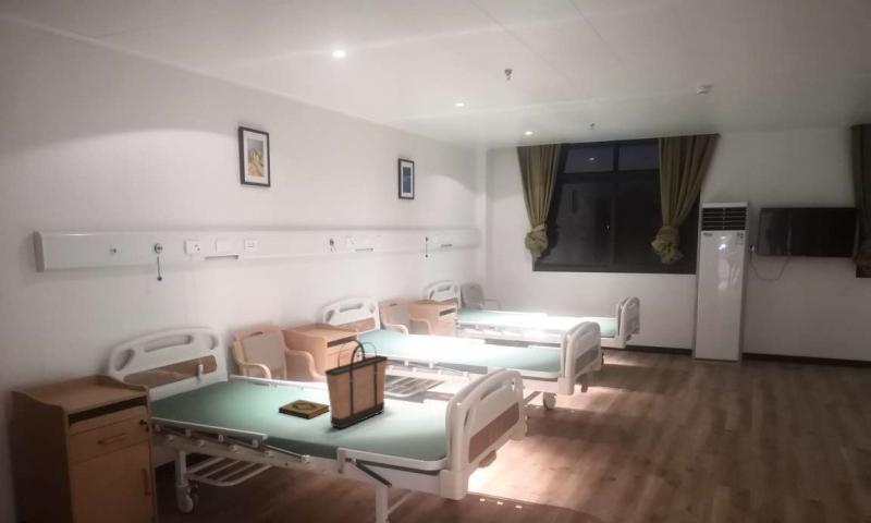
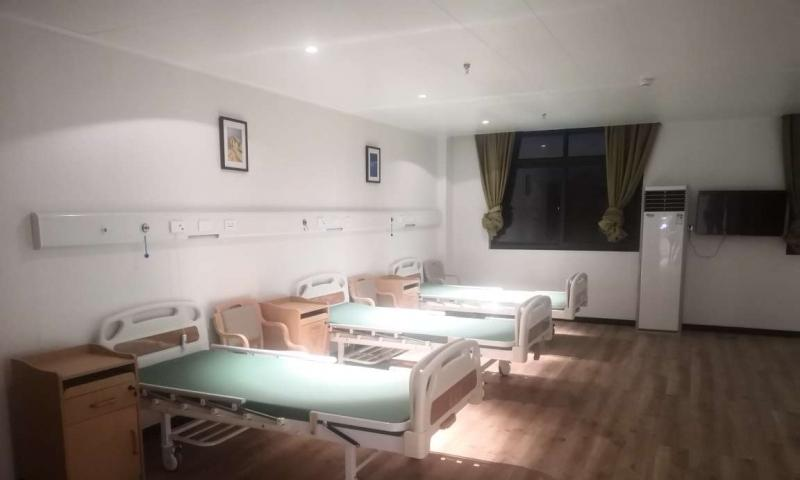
- shopping bag [323,339,389,429]
- hardback book [278,399,331,421]
